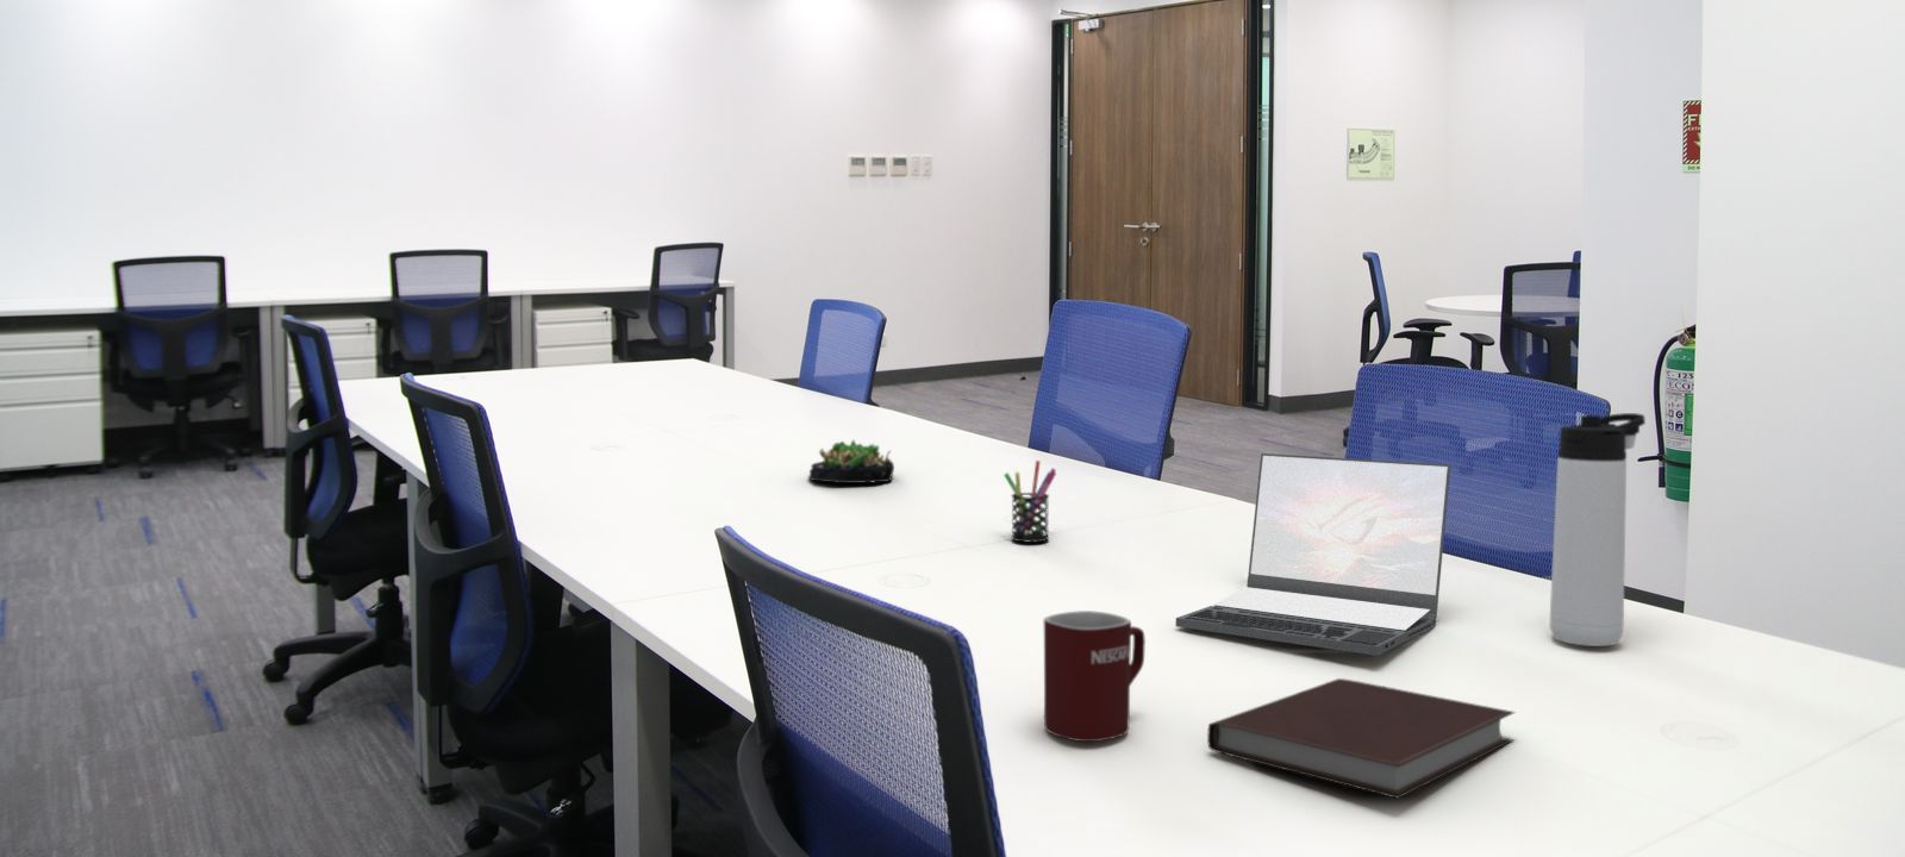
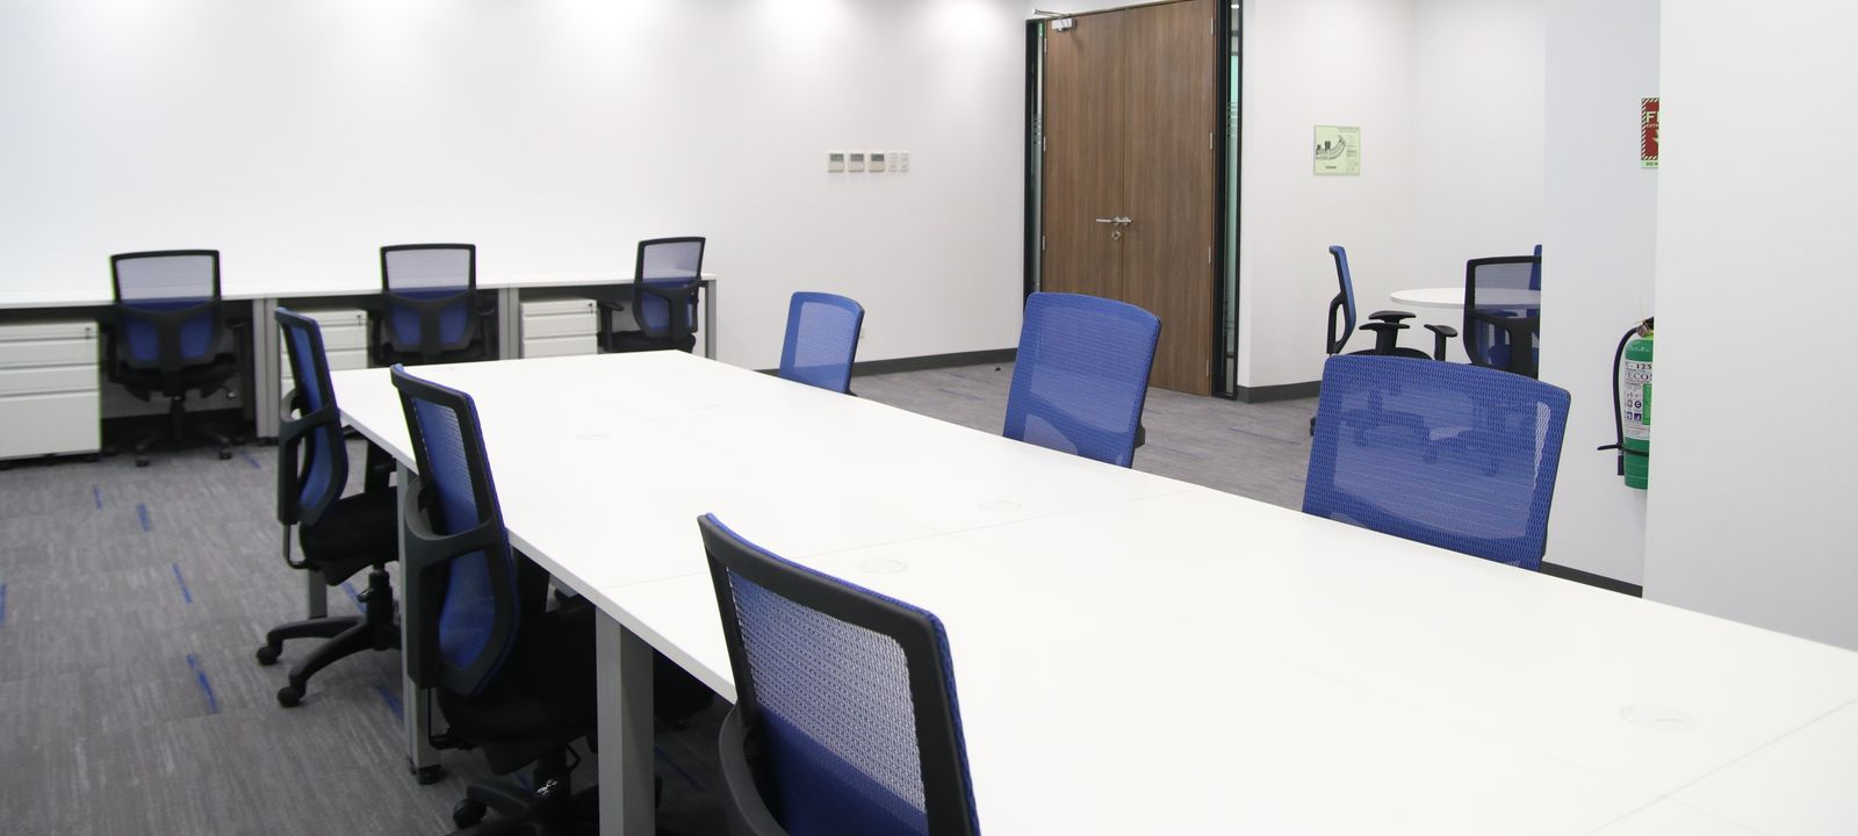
- notebook [1206,677,1516,800]
- succulent plant [807,438,895,484]
- pen holder [1002,459,1057,544]
- laptop [1175,453,1452,657]
- mug [1042,609,1147,743]
- thermos bottle [1549,412,1646,647]
